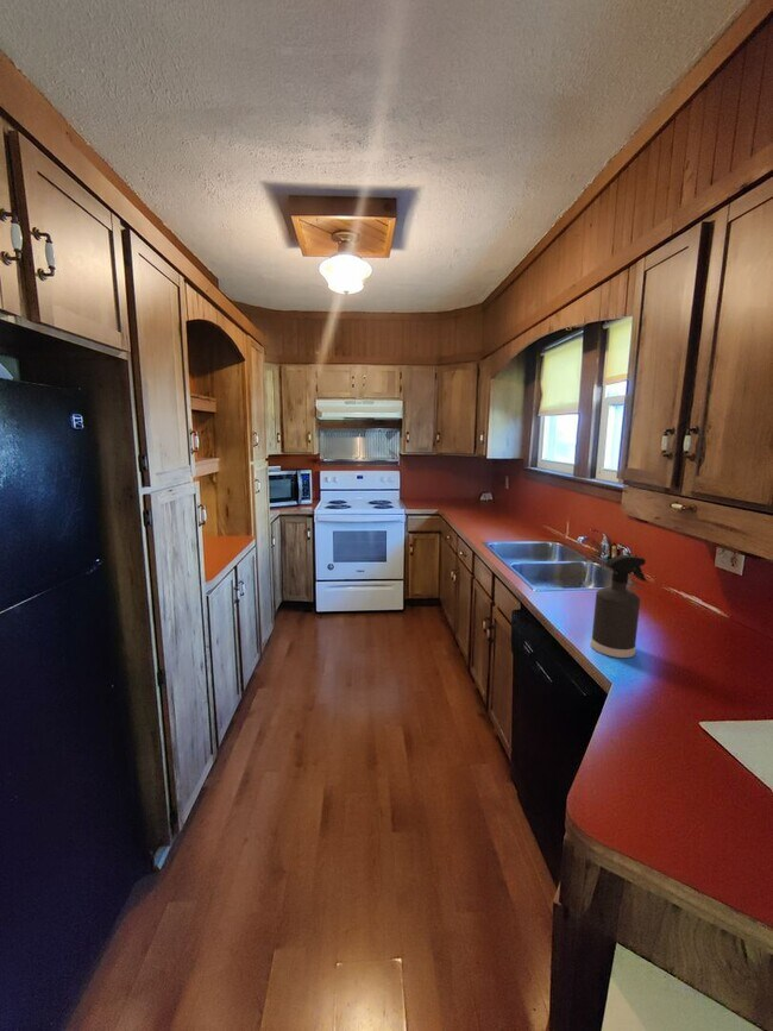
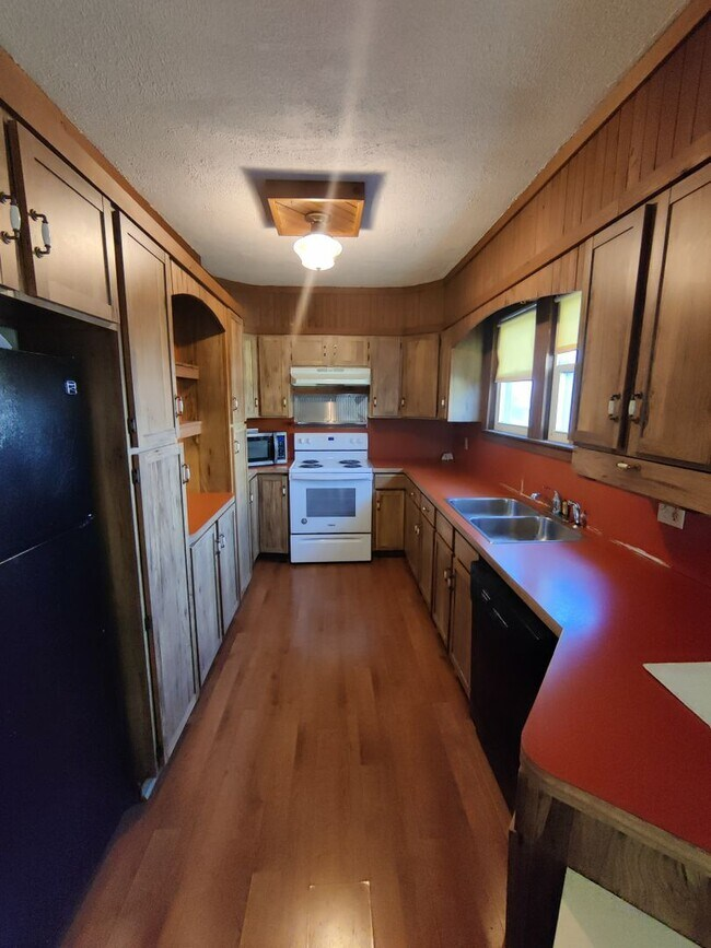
- spray bottle [590,554,648,659]
